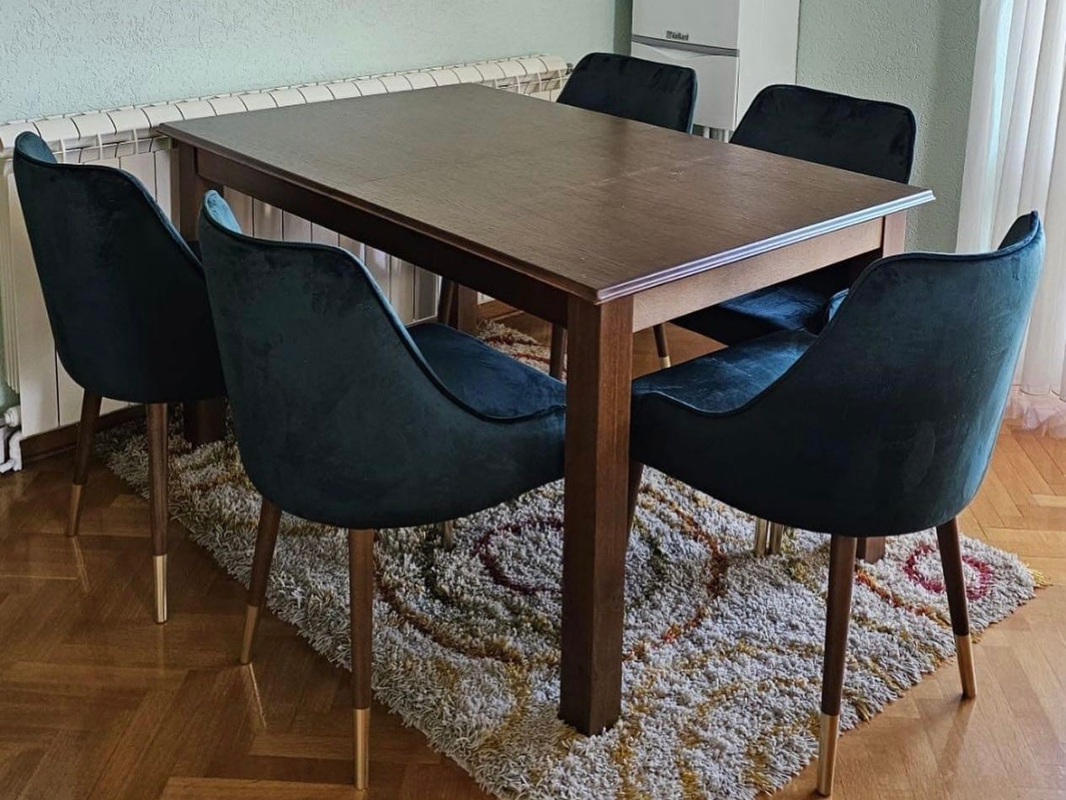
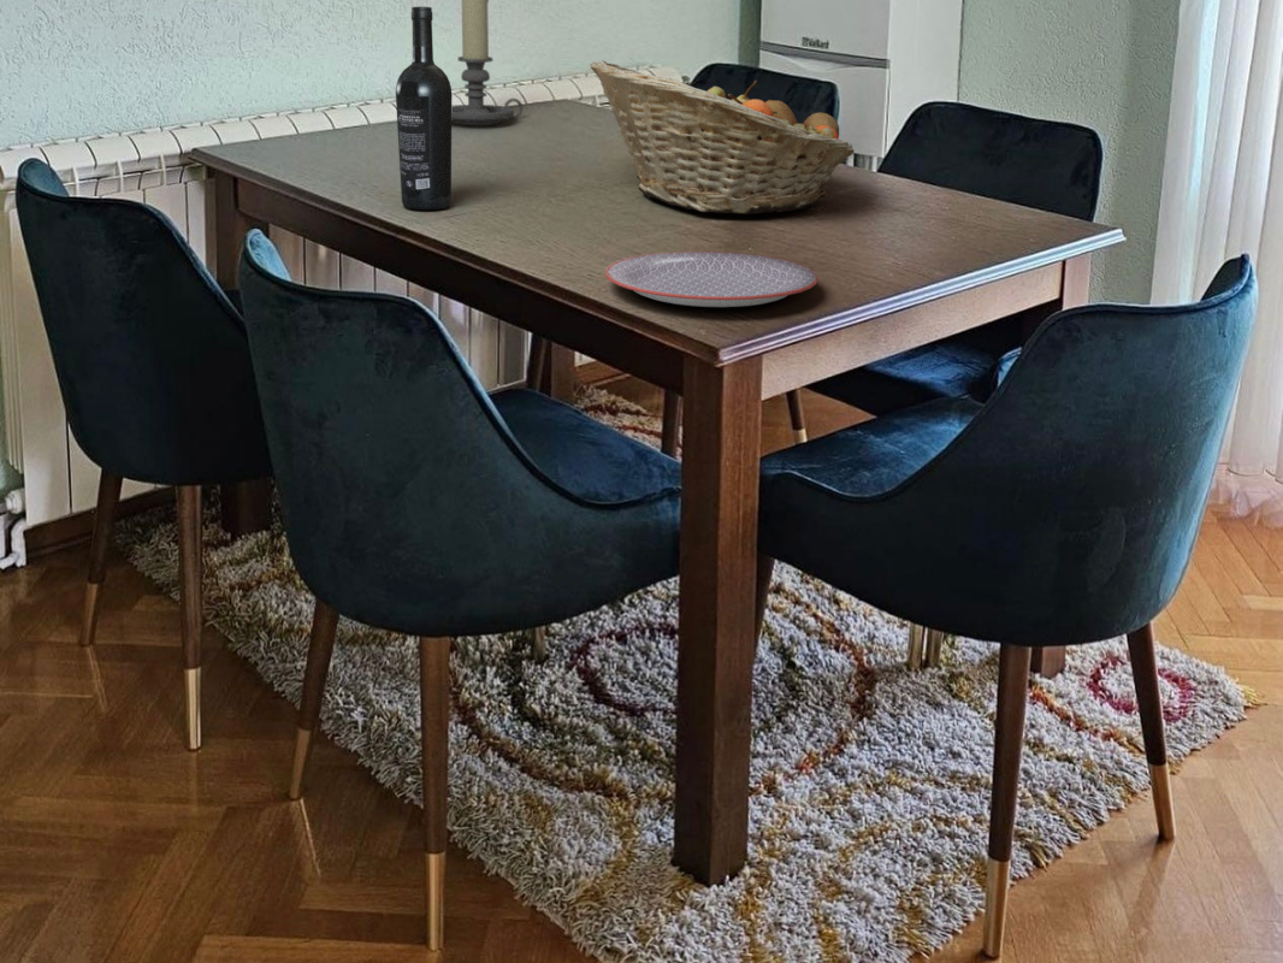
+ fruit basket [589,59,856,215]
+ plate [604,250,820,308]
+ wine bottle [395,6,453,211]
+ candle holder [451,0,524,126]
